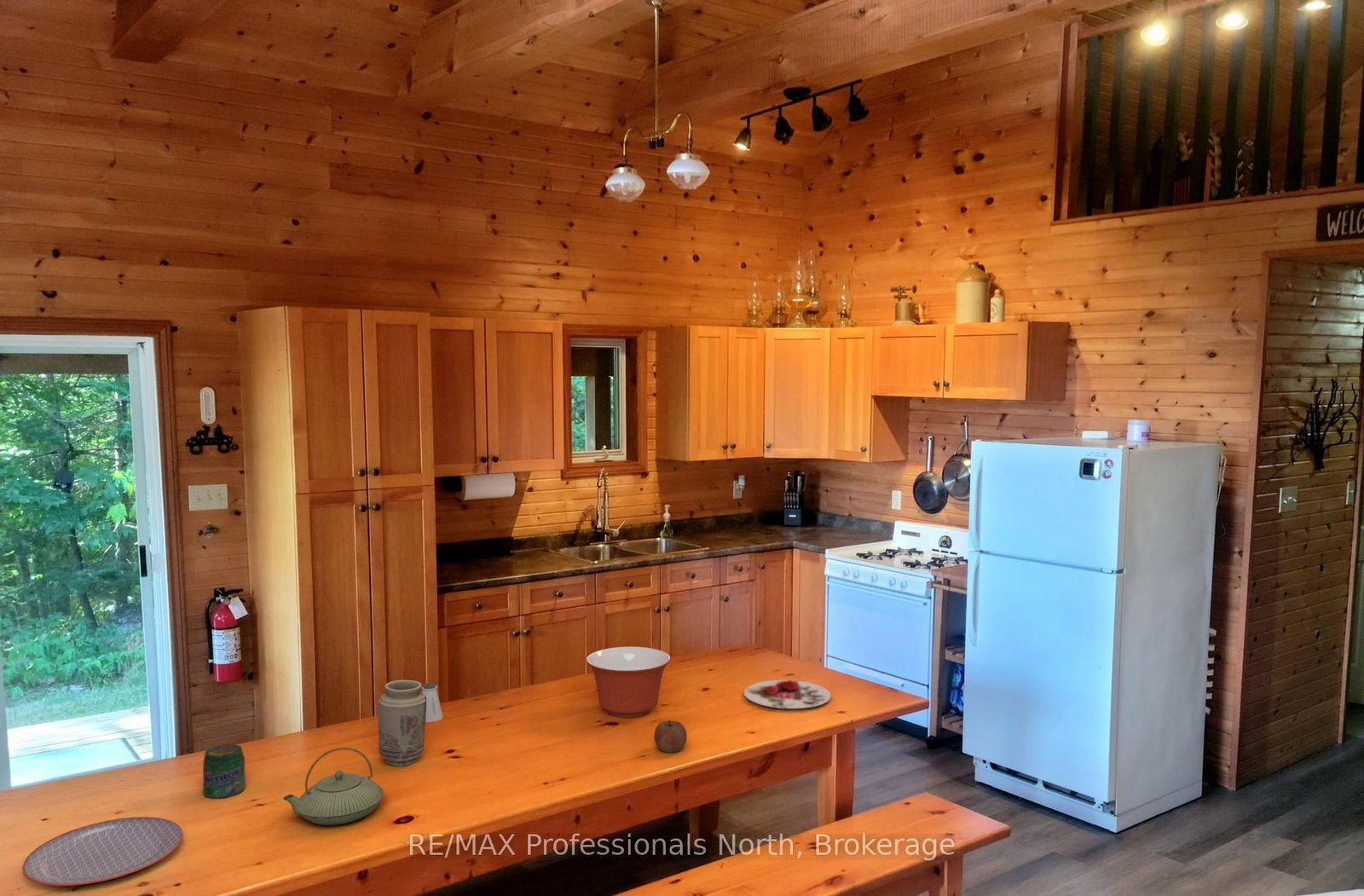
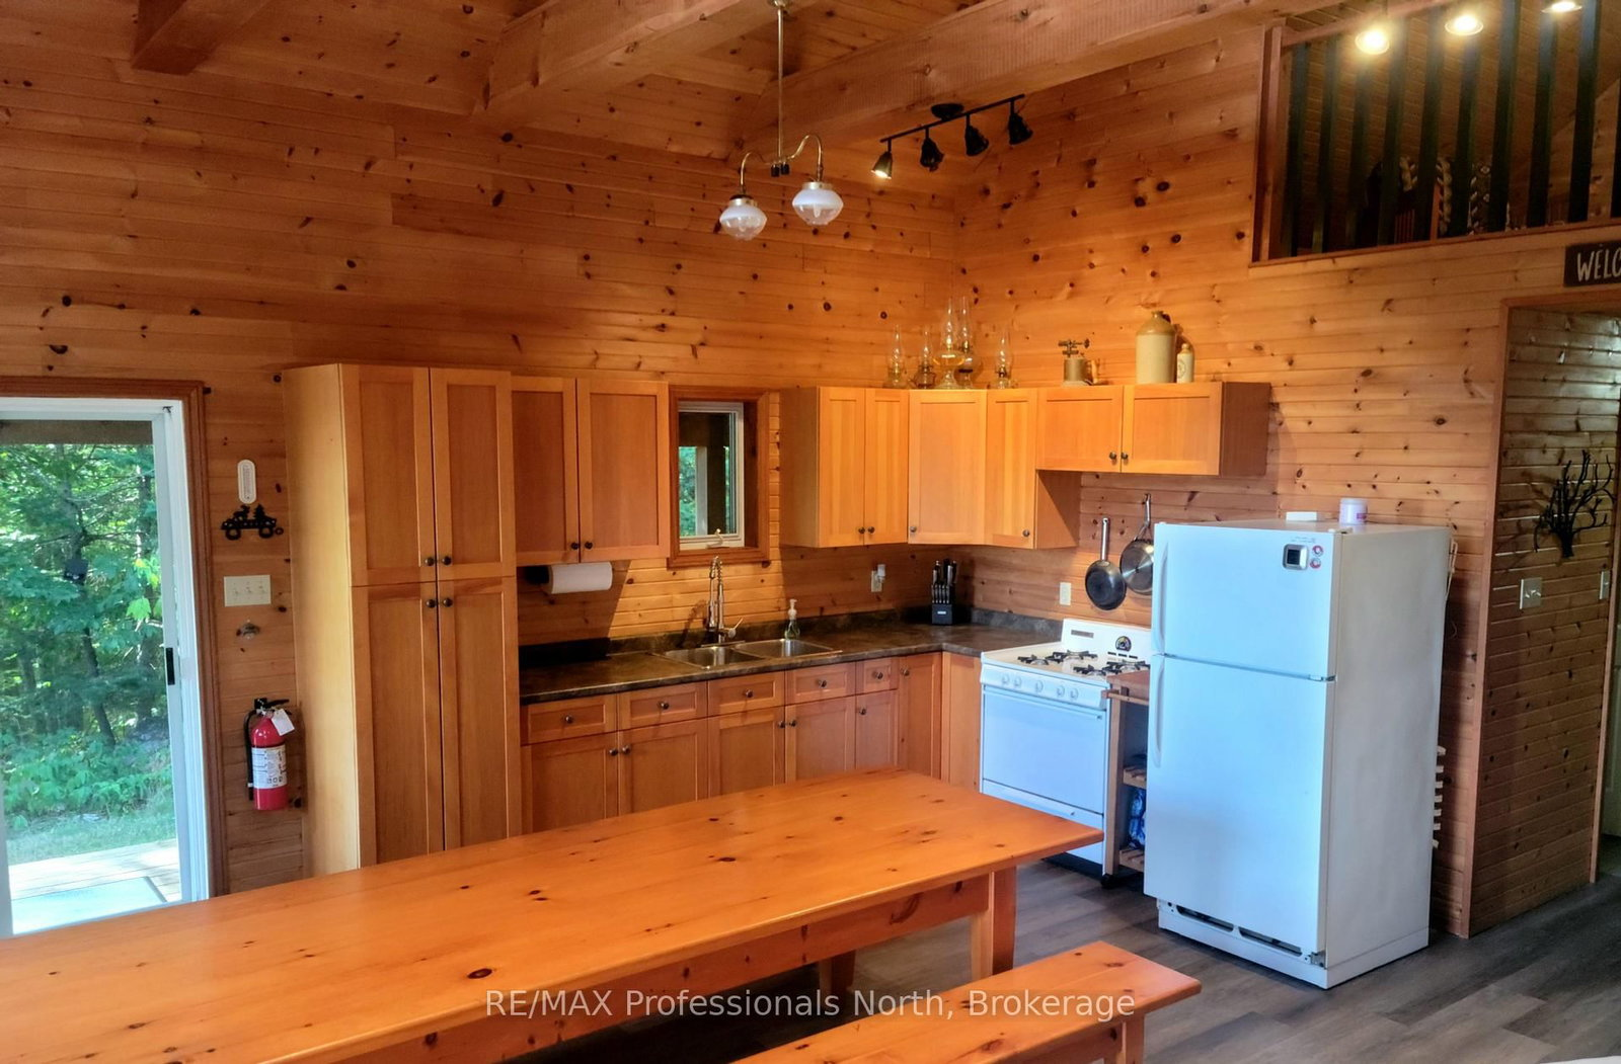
- plate [21,816,184,887]
- vase [378,679,427,767]
- mixing bowl [586,646,672,719]
- saltshaker [421,682,443,723]
- jar [202,743,246,800]
- apple [653,720,688,754]
- plate [743,679,832,709]
- teapot [282,747,384,826]
